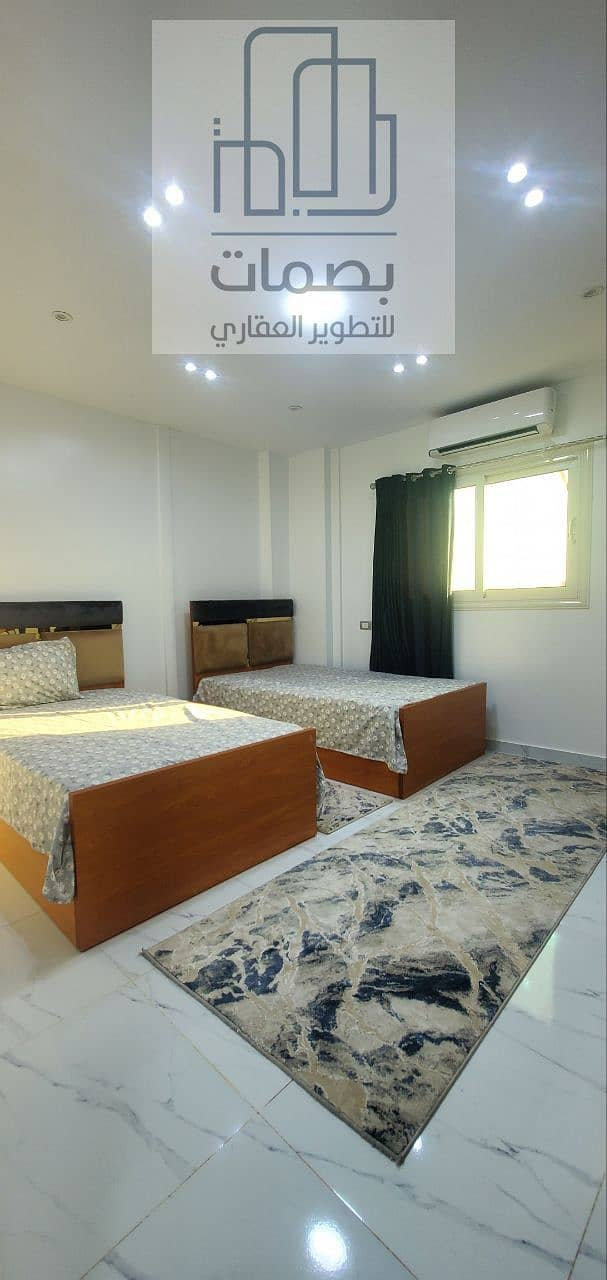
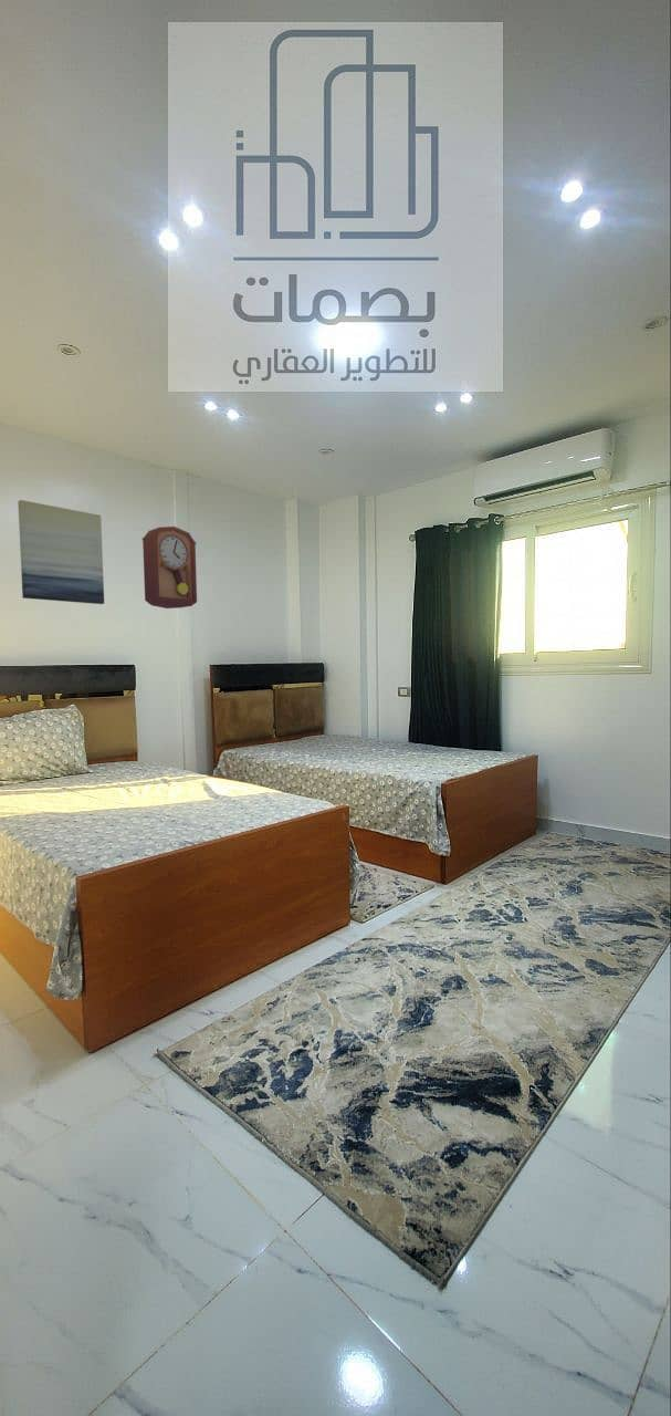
+ pendulum clock [141,525,198,610]
+ wall art [17,499,105,605]
